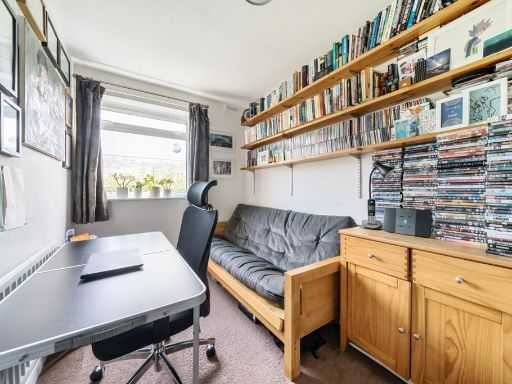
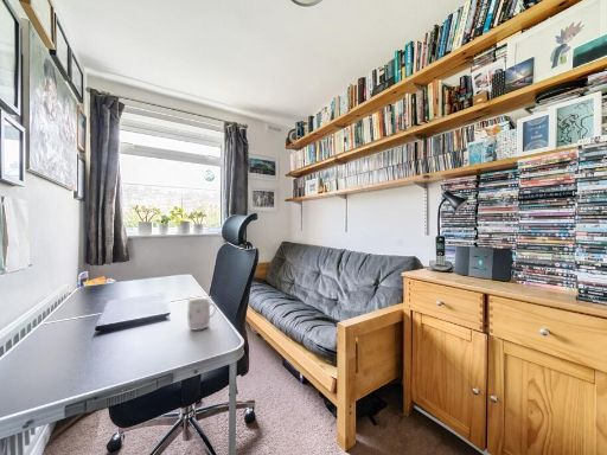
+ mug [186,296,217,332]
